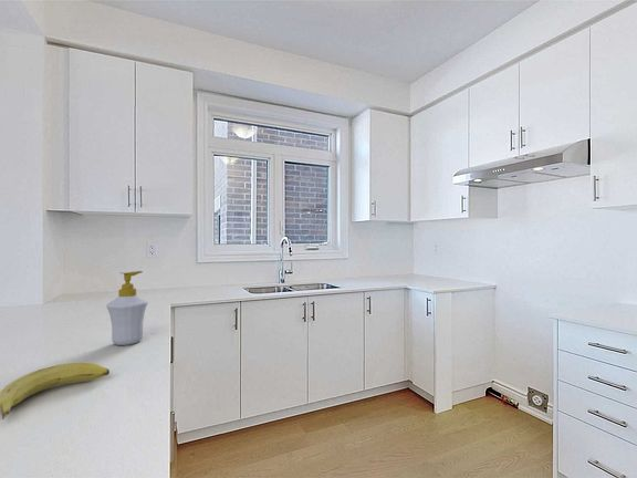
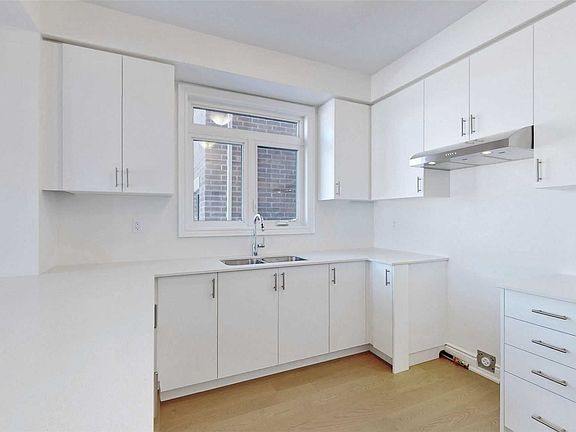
- soap bottle [105,270,149,346]
- fruit [0,362,111,420]
